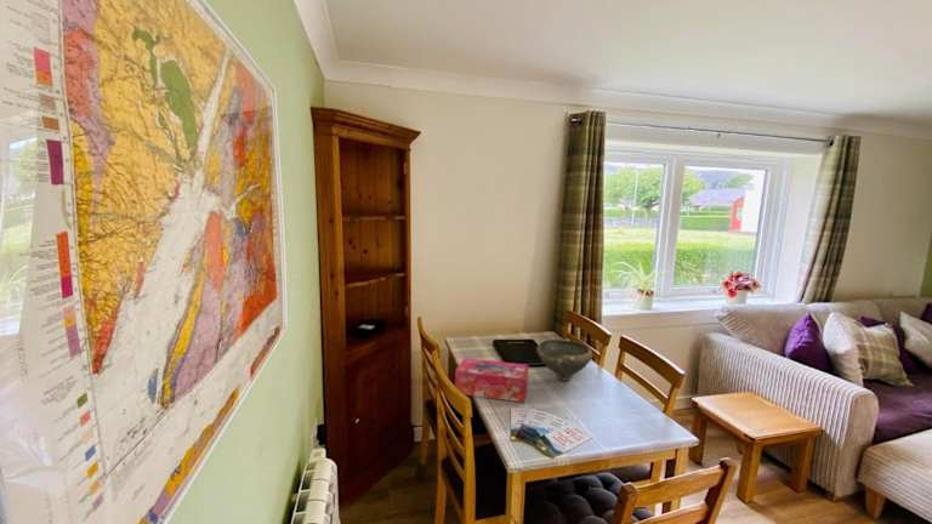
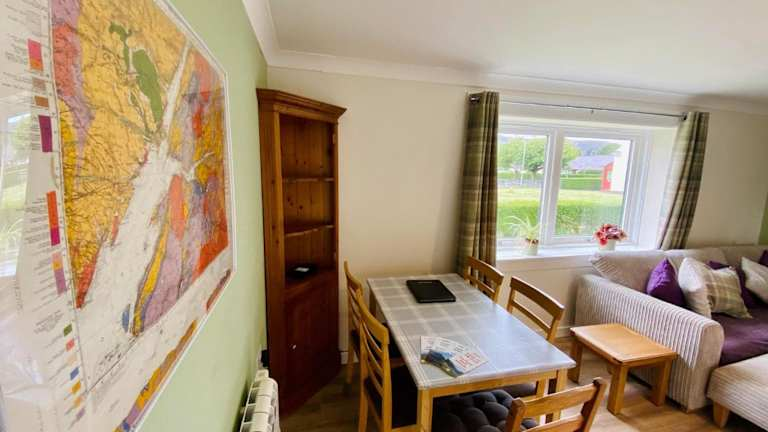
- tissue box [454,357,529,404]
- bowl [535,338,593,382]
